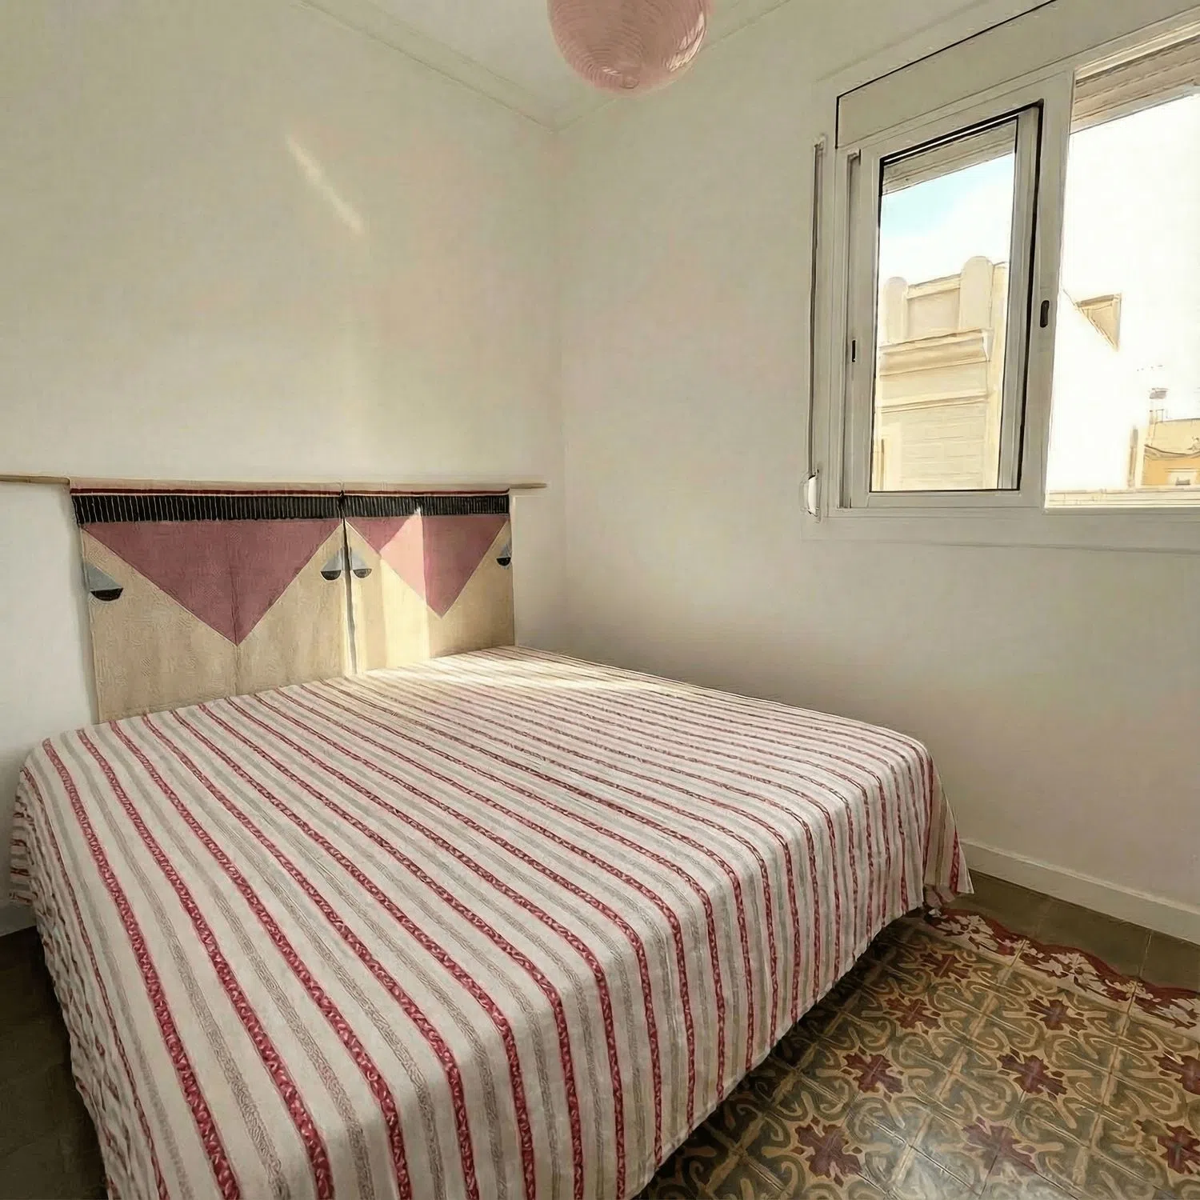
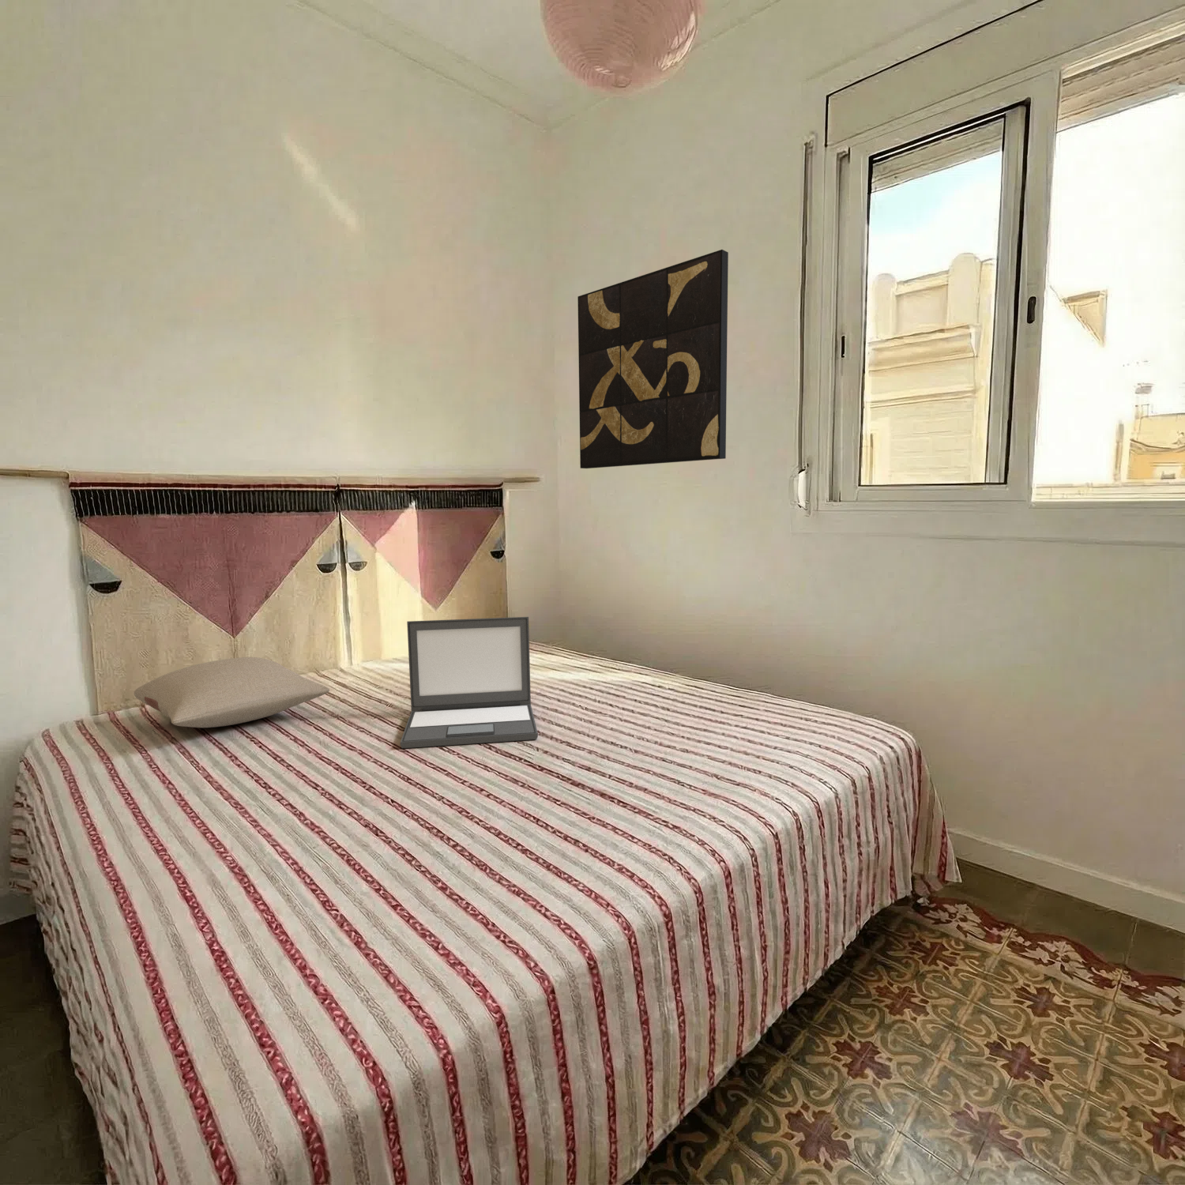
+ wall art [576,249,729,469]
+ pillow [133,657,330,728]
+ laptop [399,616,538,749]
